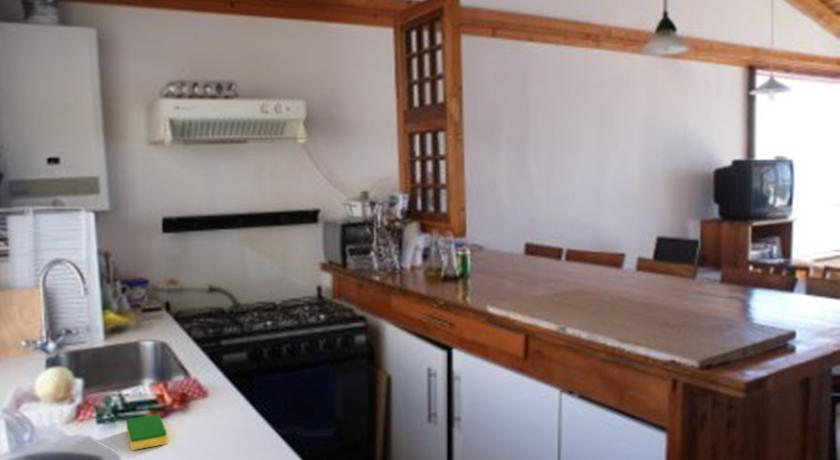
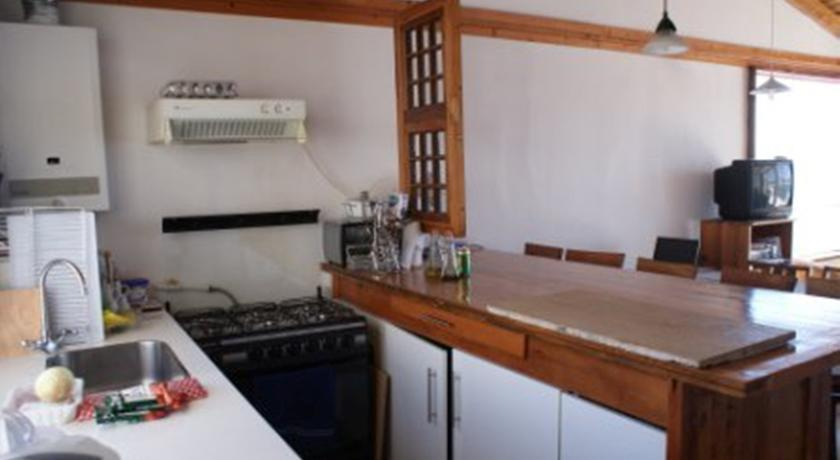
- dish sponge [125,413,168,451]
